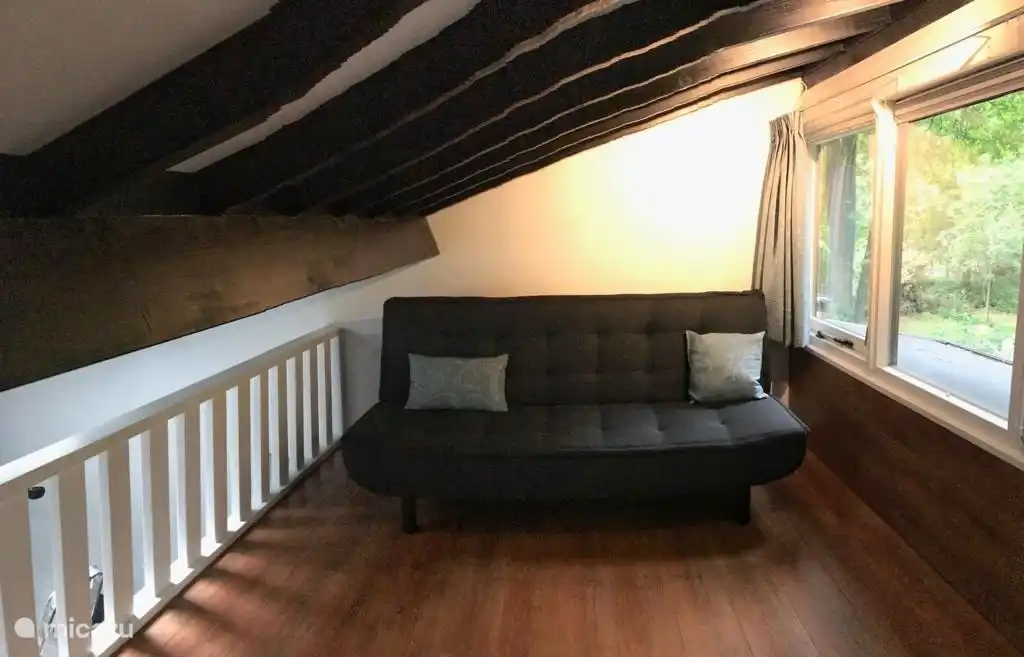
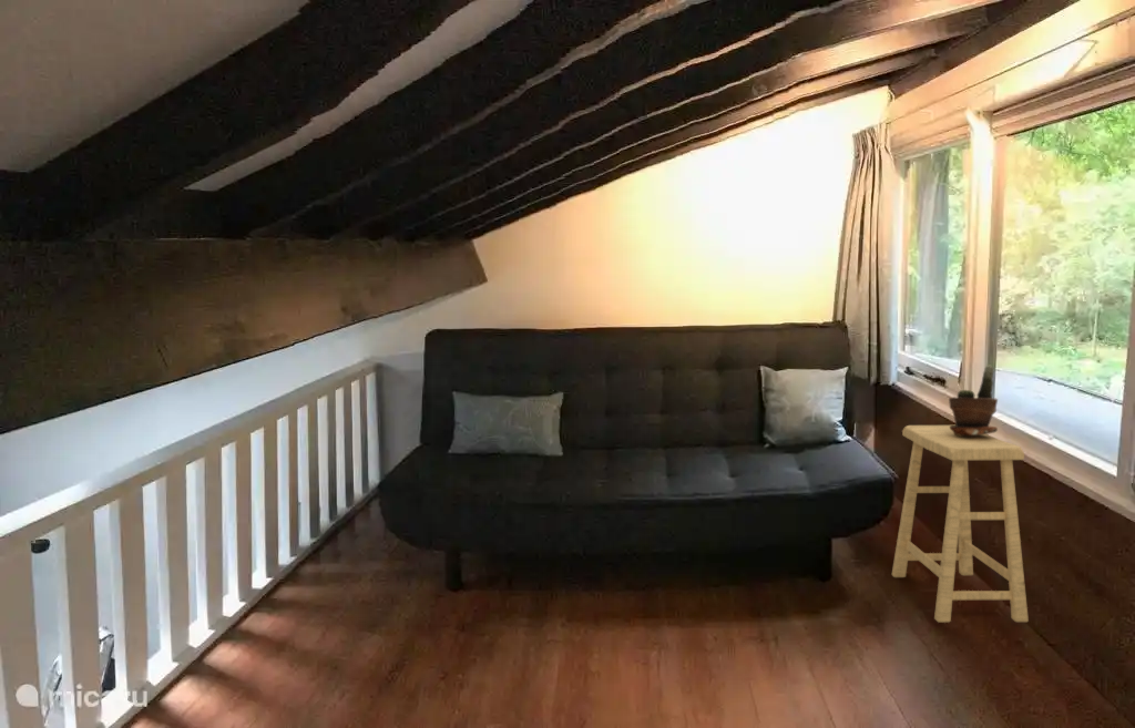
+ potted plant [948,365,999,437]
+ stool [891,424,1030,624]
